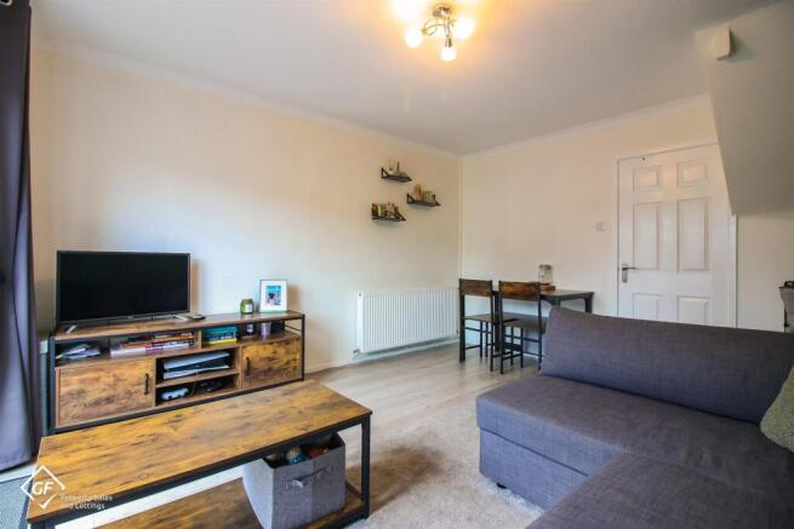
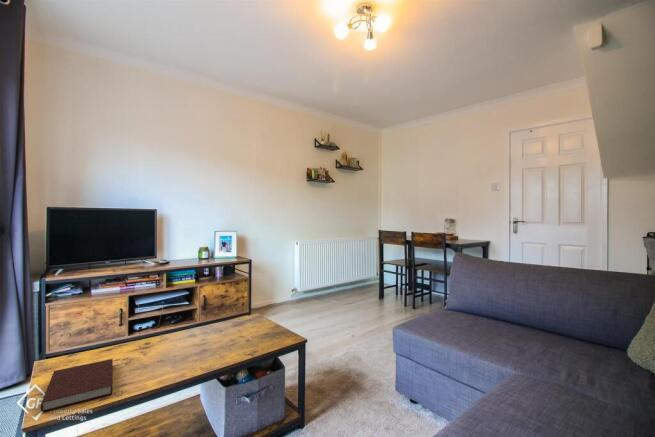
+ notebook [40,358,114,413]
